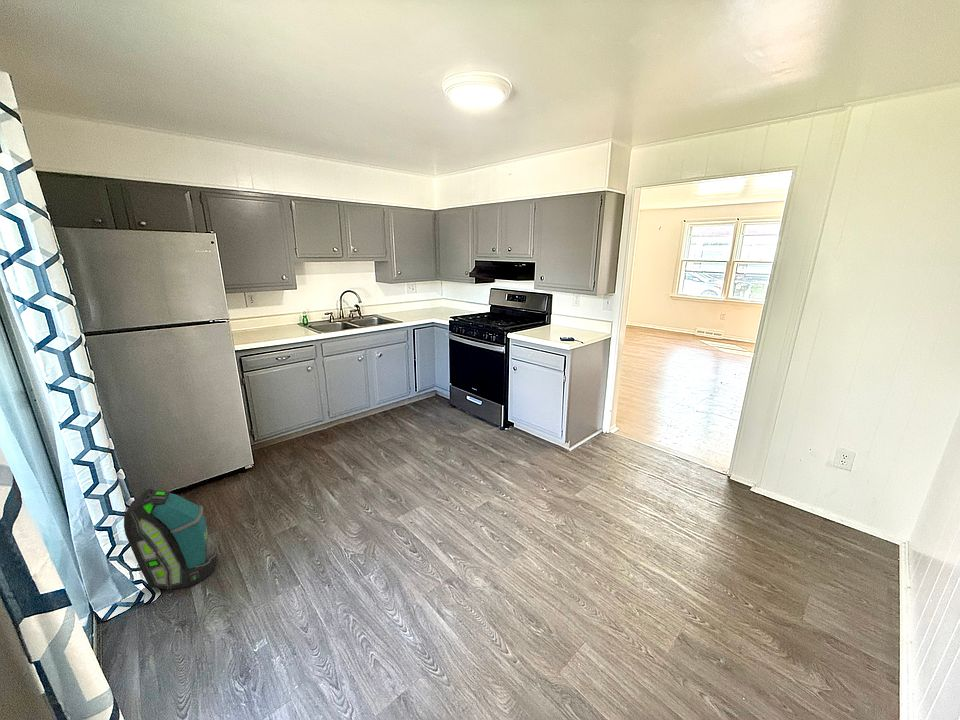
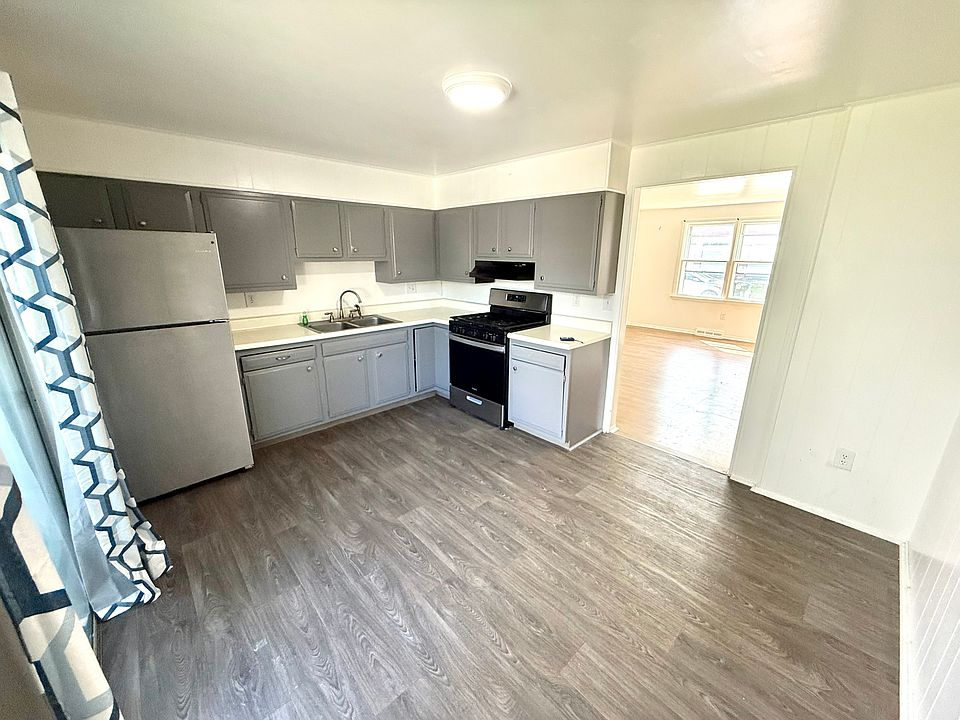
- backpack [123,488,218,591]
